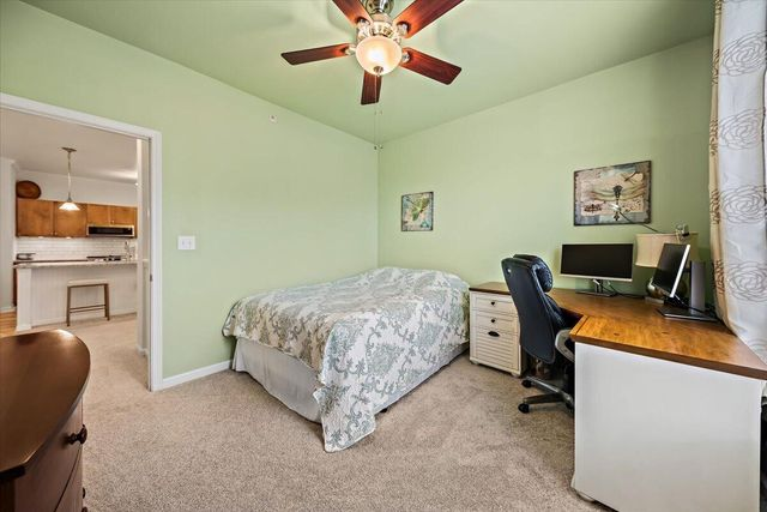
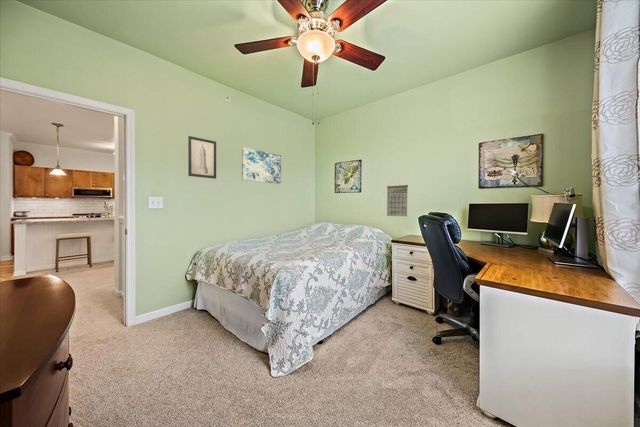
+ wall art [241,147,282,185]
+ calendar [386,181,409,217]
+ wall art [187,135,217,180]
